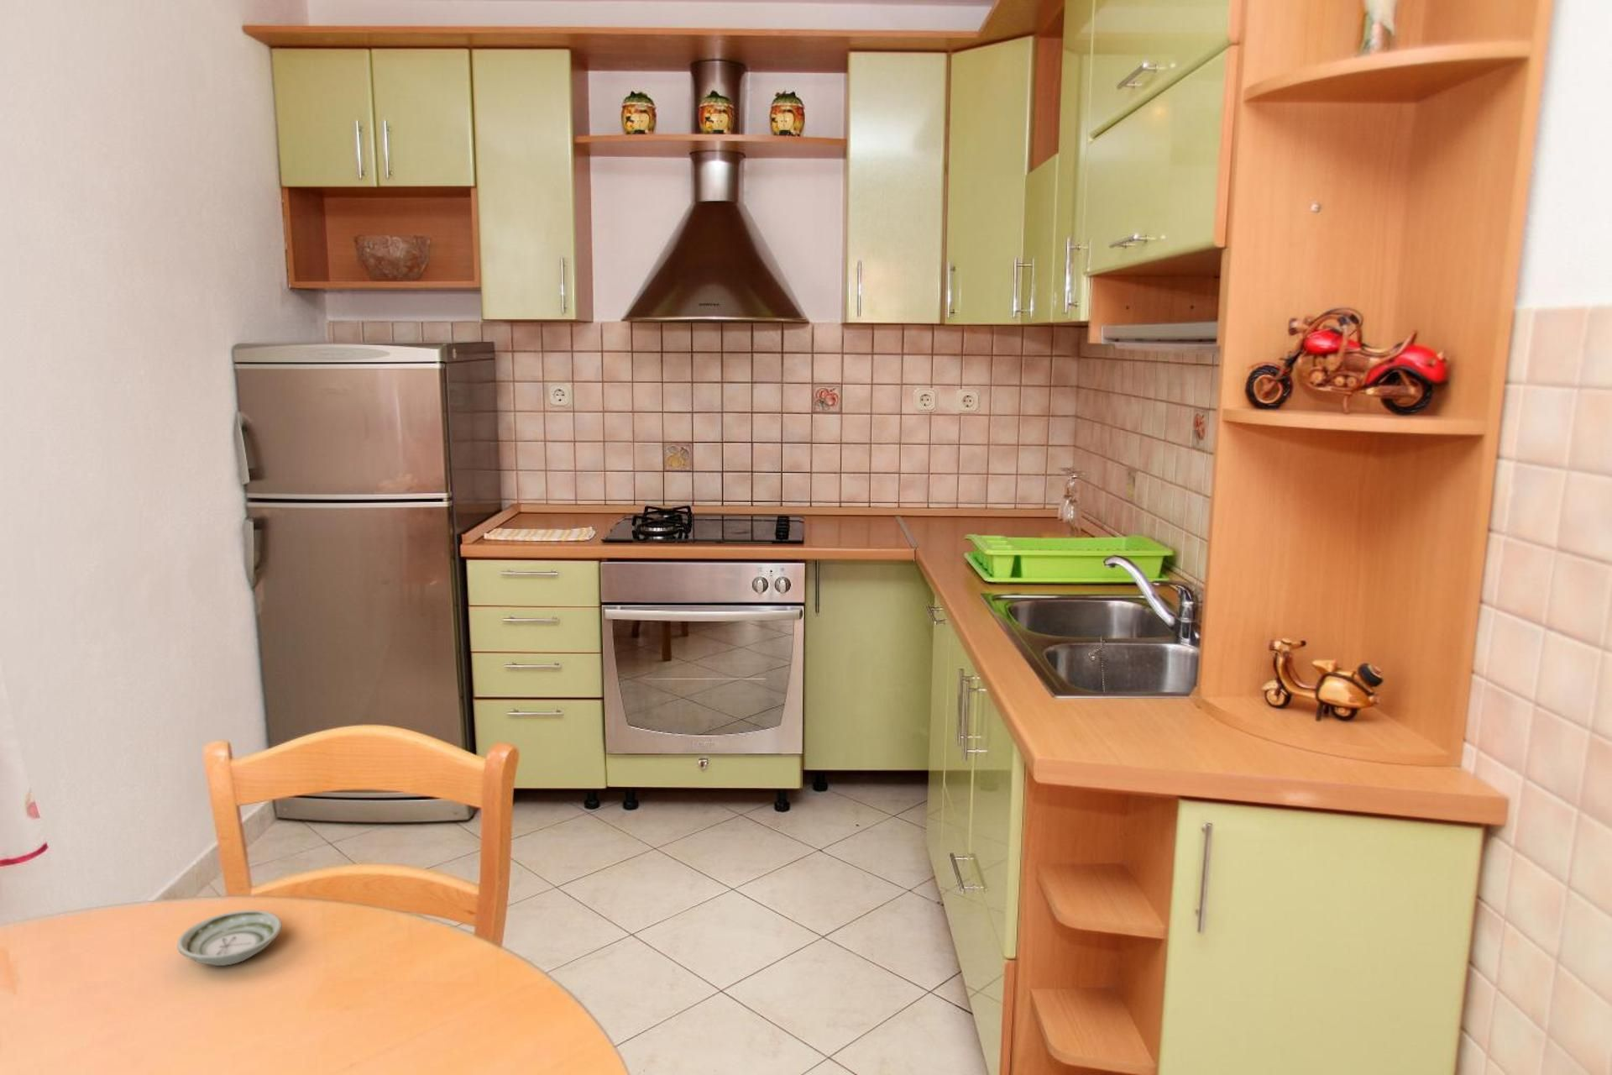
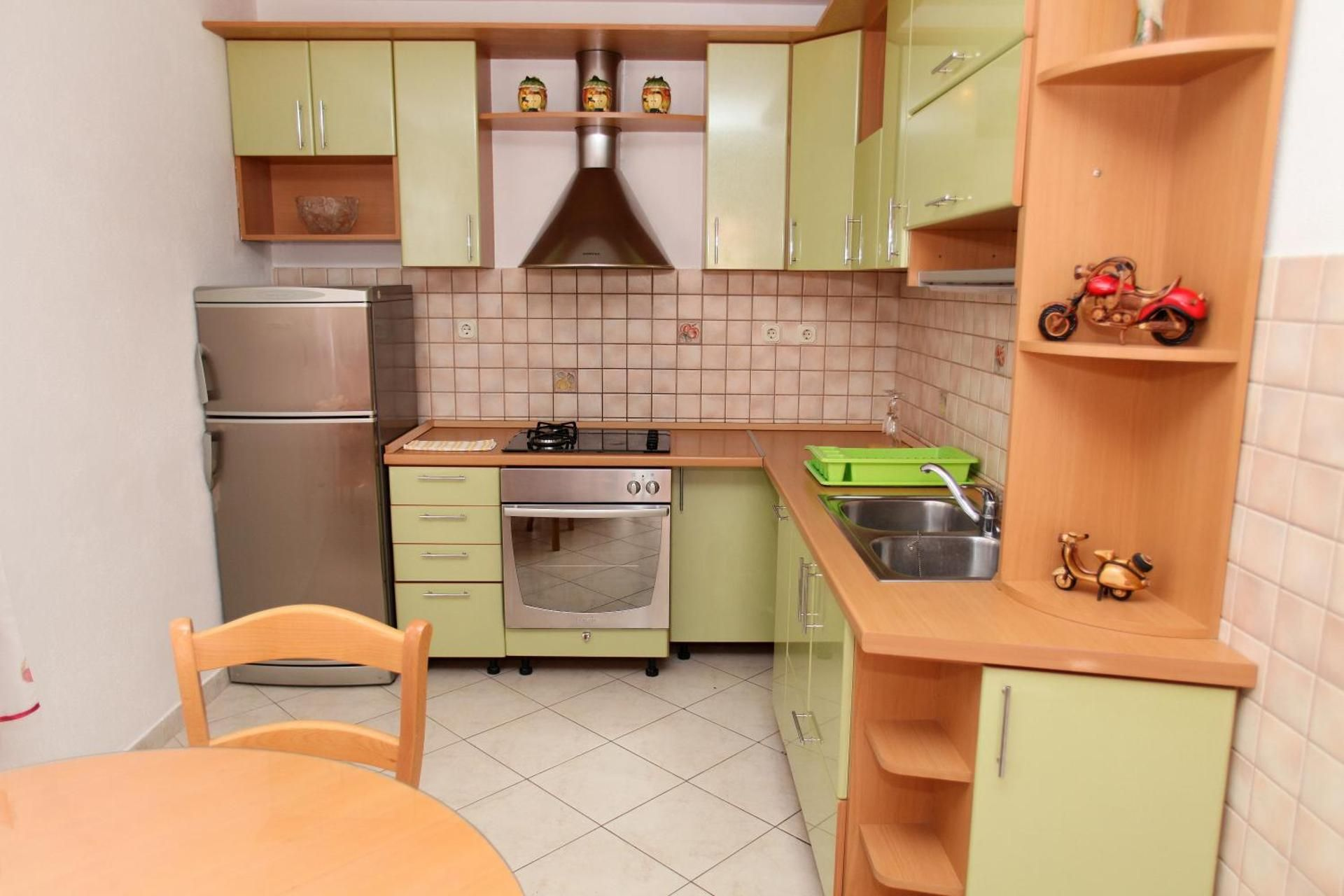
- saucer [176,909,283,967]
